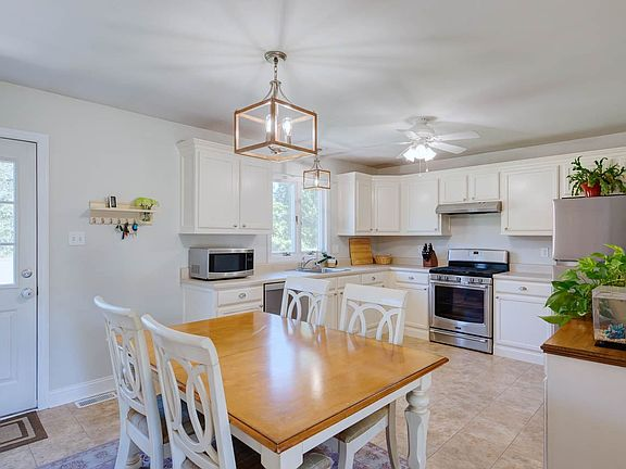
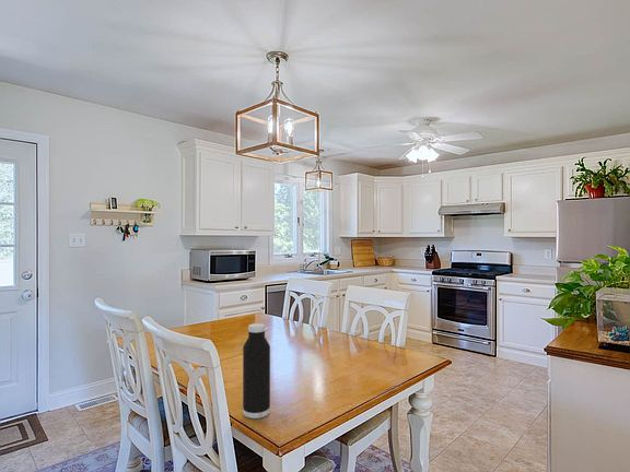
+ water bottle [242,322,271,420]
